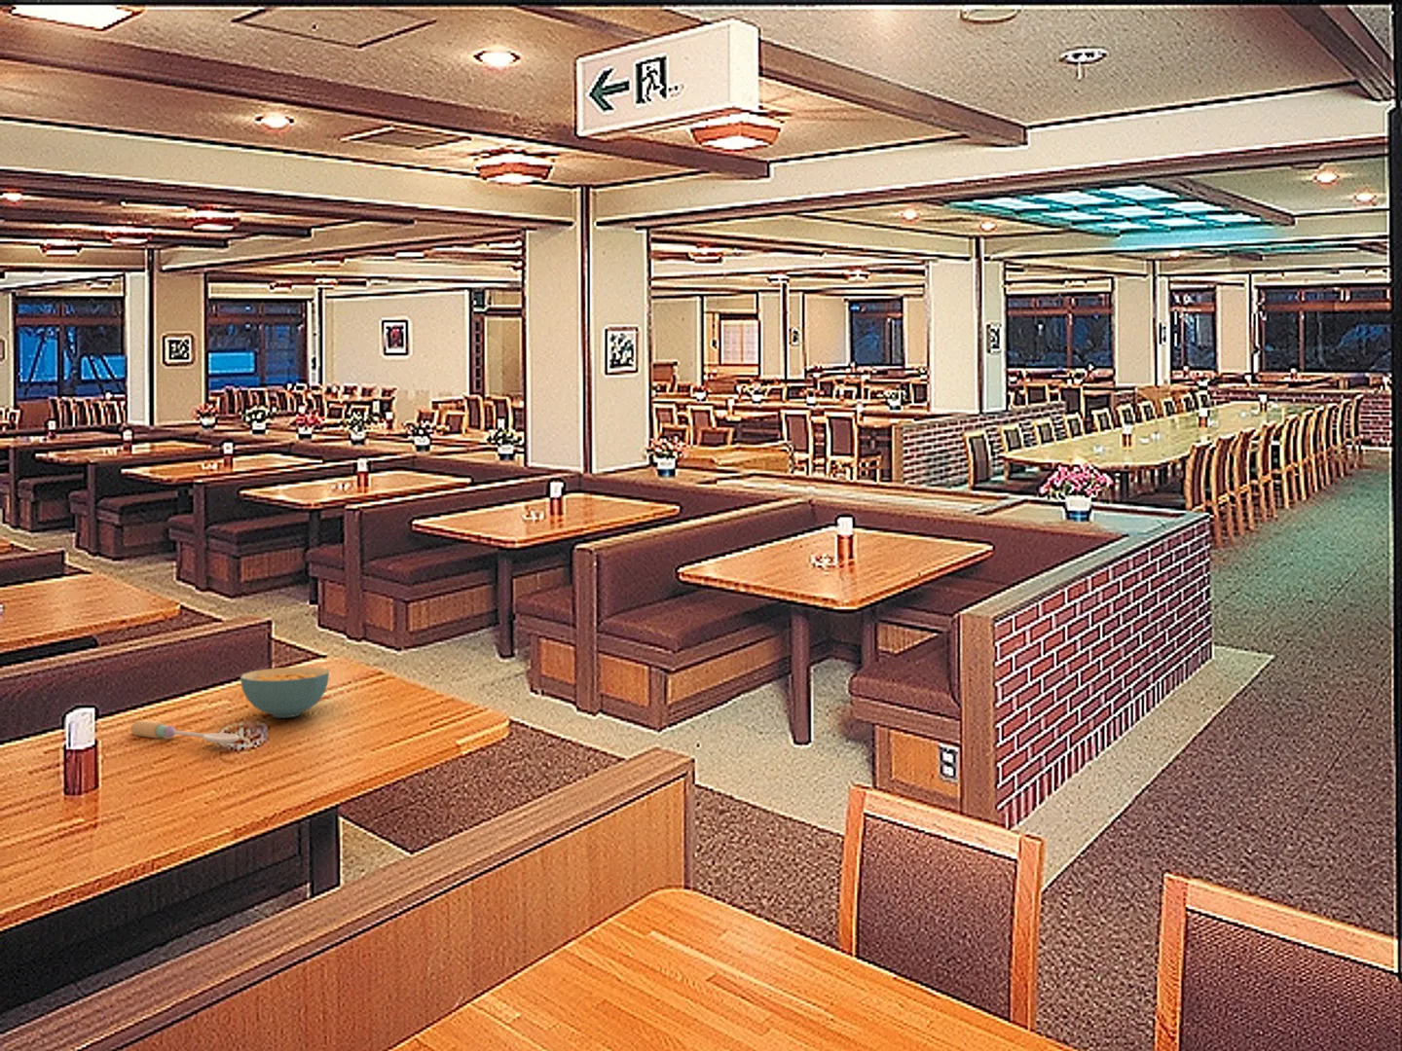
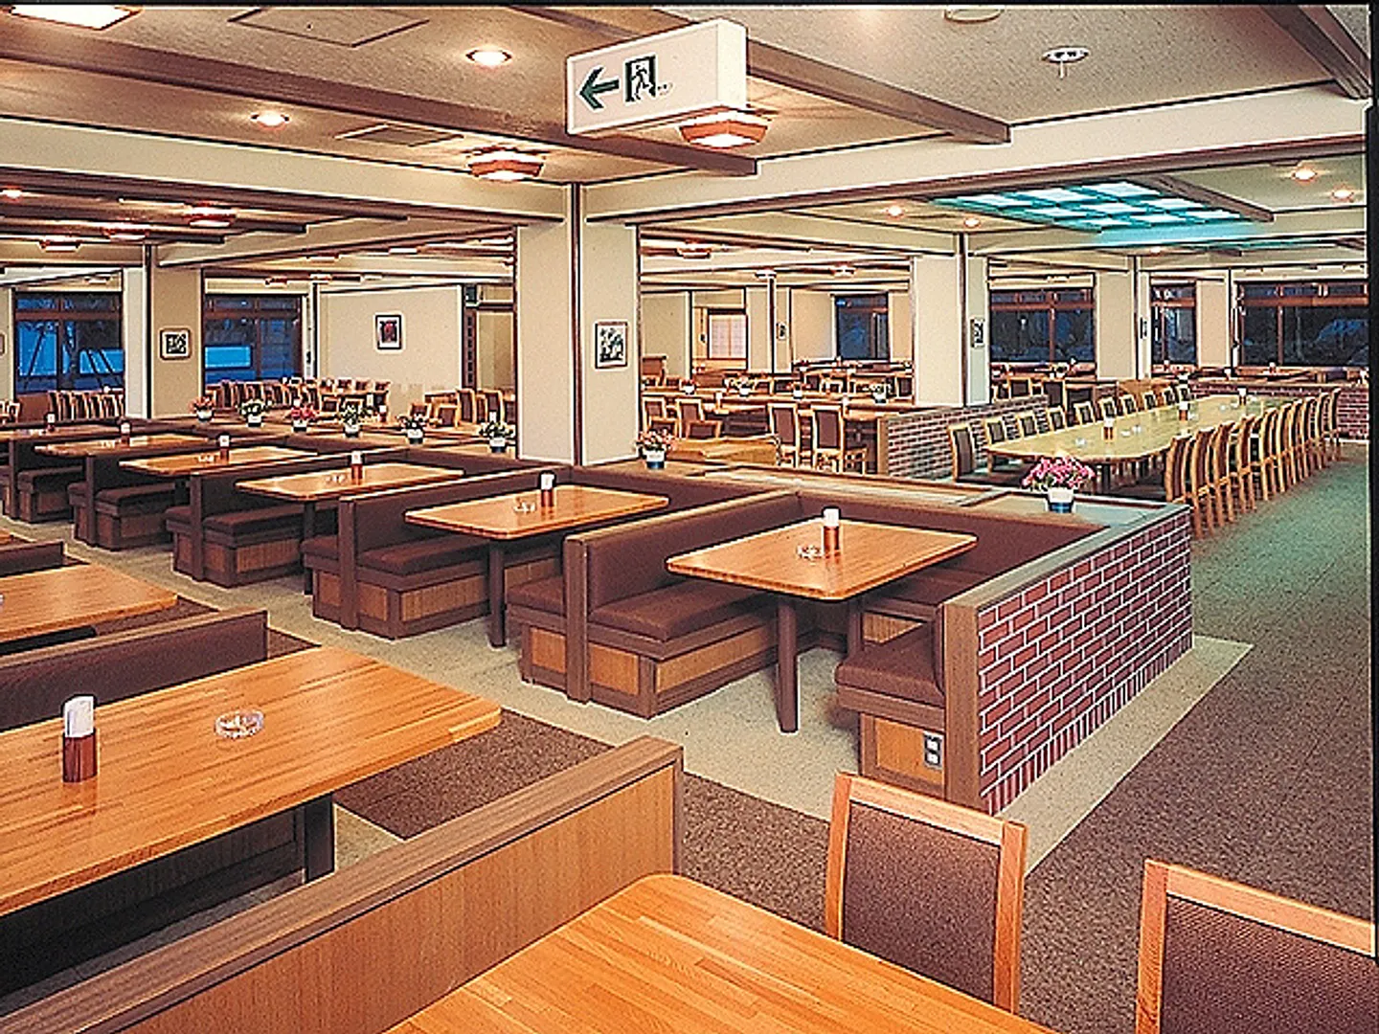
- cereal bowl [240,666,330,719]
- spoon [129,719,241,745]
